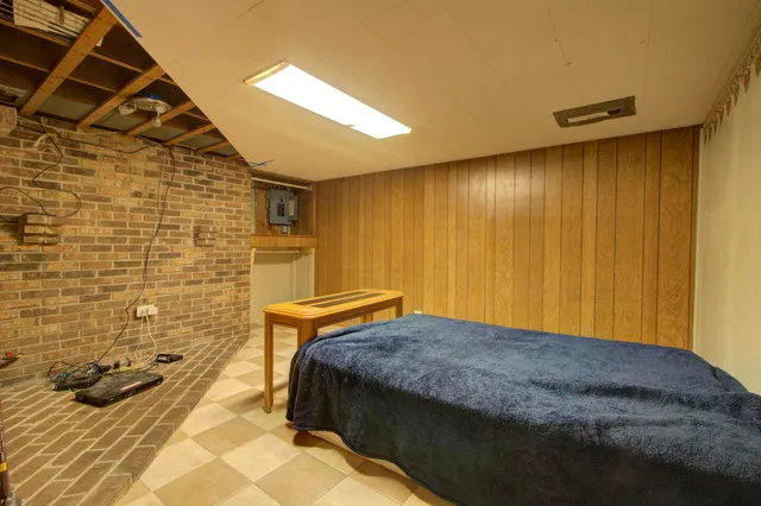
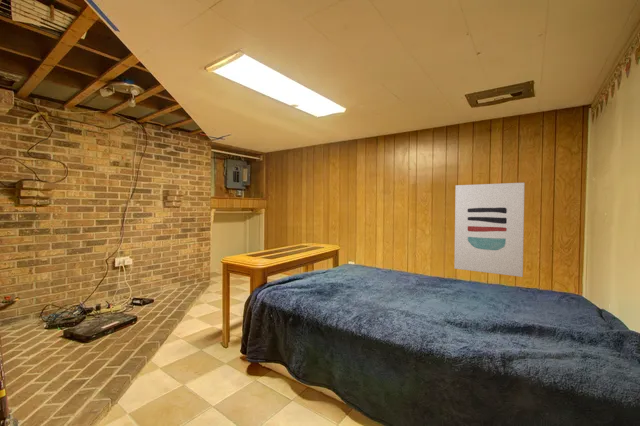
+ wall art [453,182,526,278]
